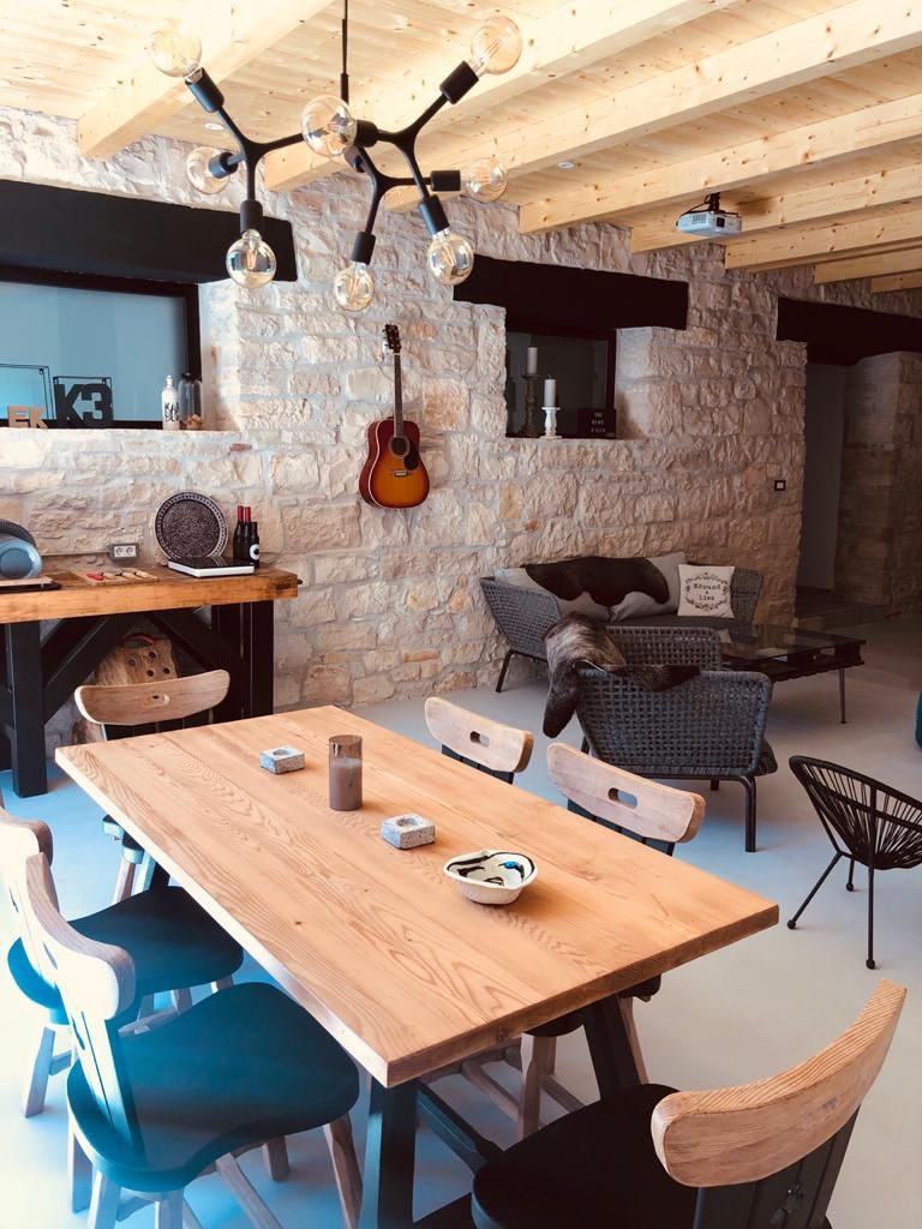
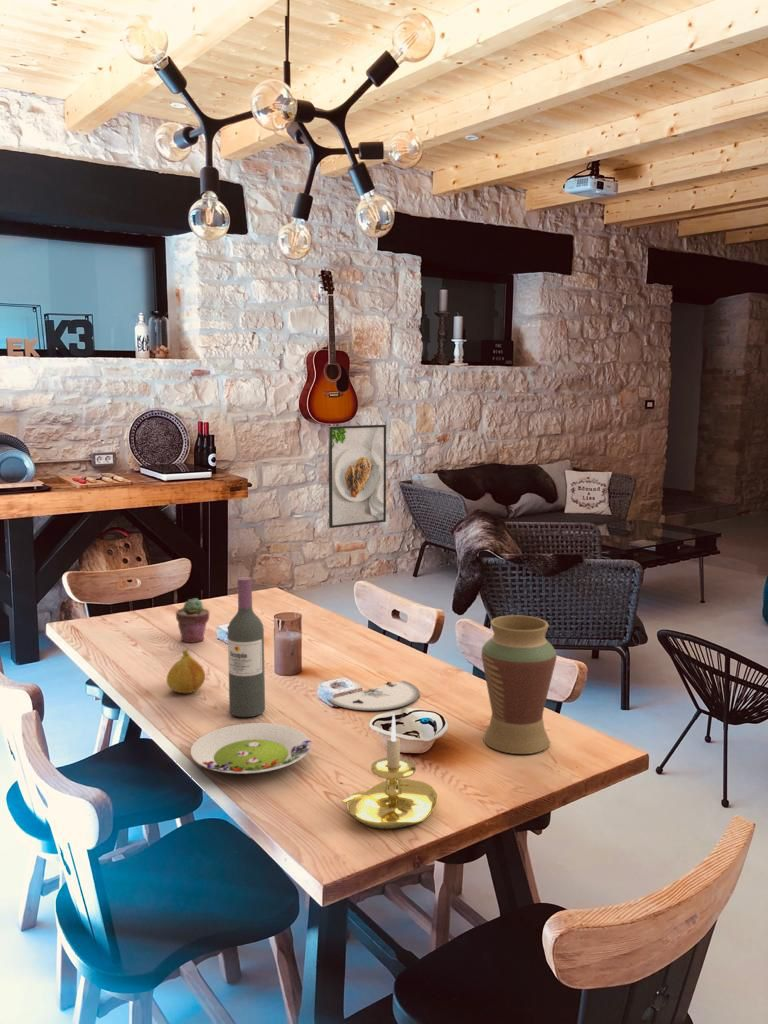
+ candle holder [341,713,439,830]
+ salad plate [190,722,313,775]
+ vase [480,614,558,755]
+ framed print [327,424,387,529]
+ potted succulent [175,597,211,644]
+ fruit [166,648,206,694]
+ wine bottle [227,576,266,718]
+ plate [327,680,420,711]
